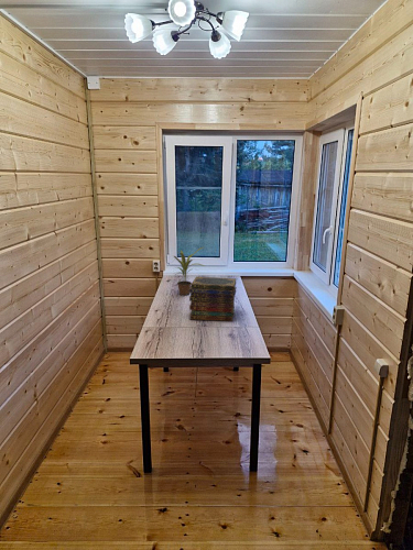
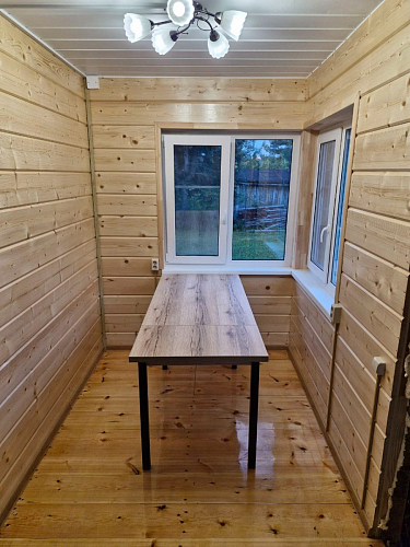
- potted plant [173,246,206,297]
- book stack [188,276,238,322]
